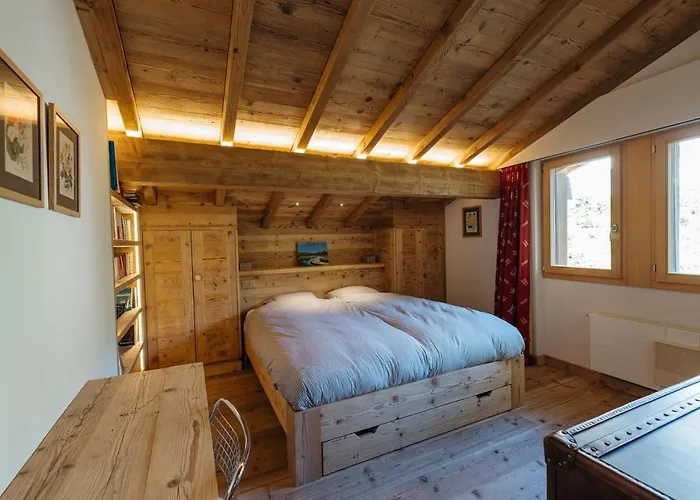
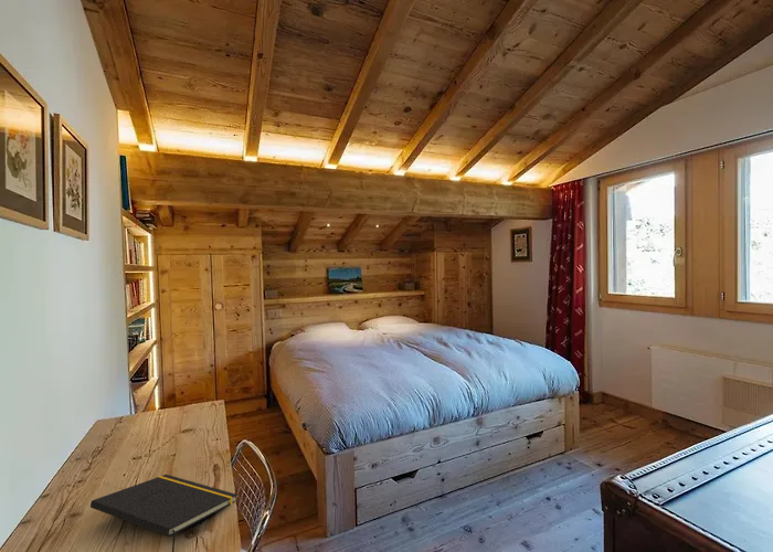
+ notepad [89,474,239,552]
